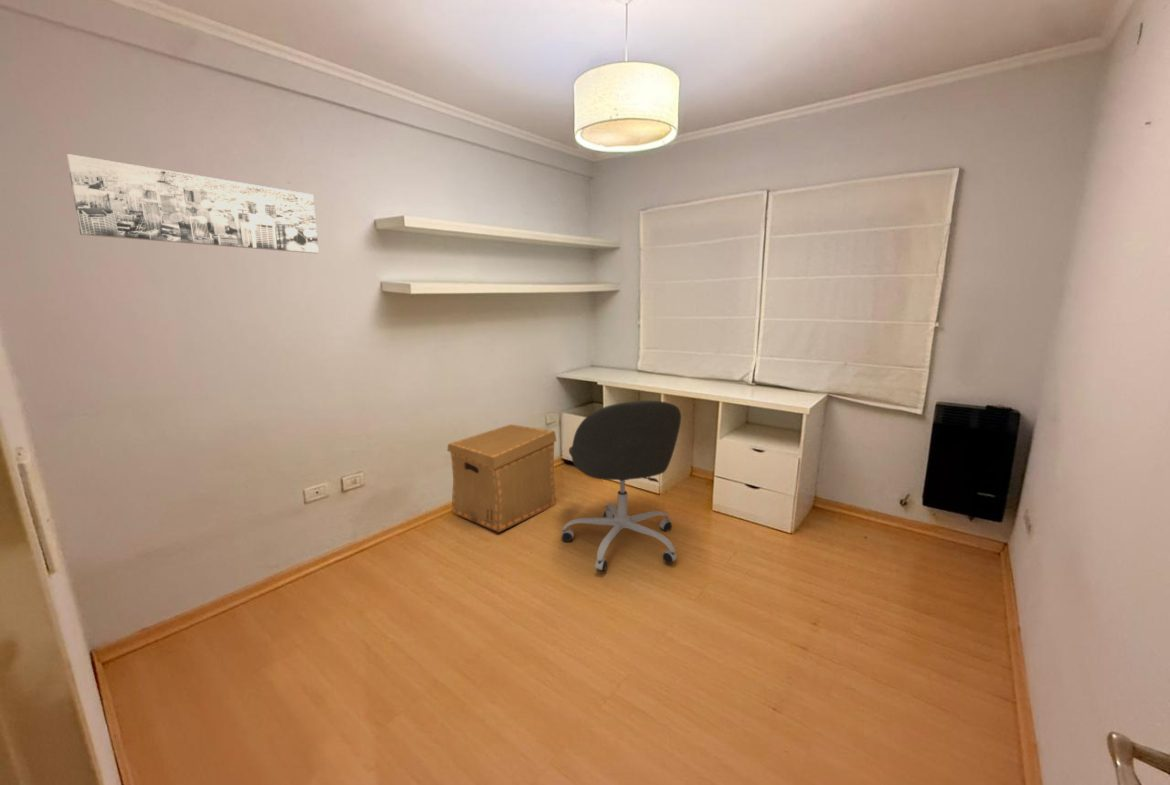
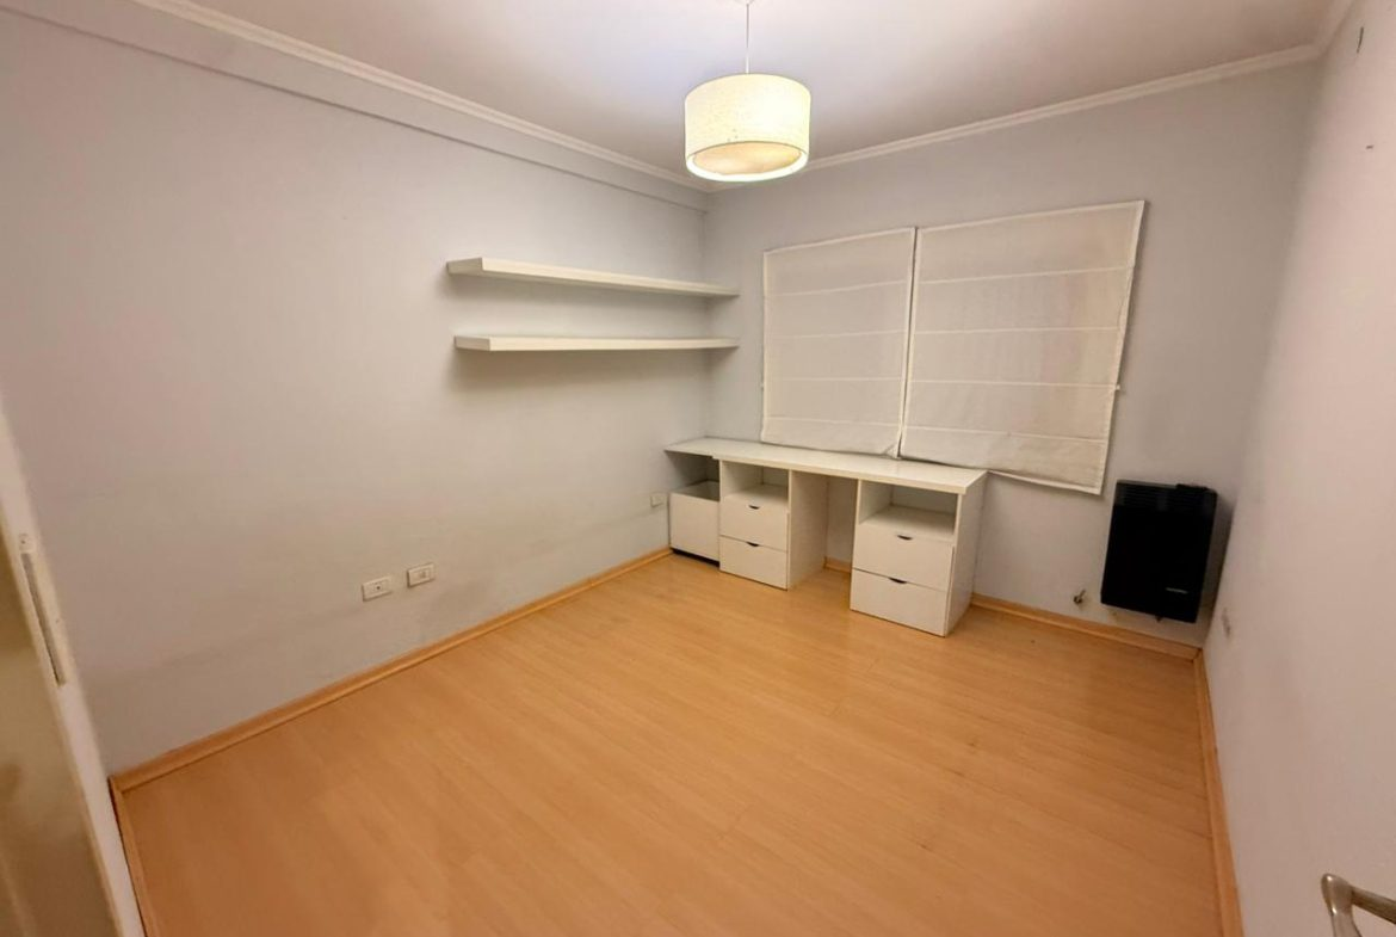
- cardboard box [446,423,557,533]
- office chair [560,400,682,573]
- wall art [65,153,320,254]
